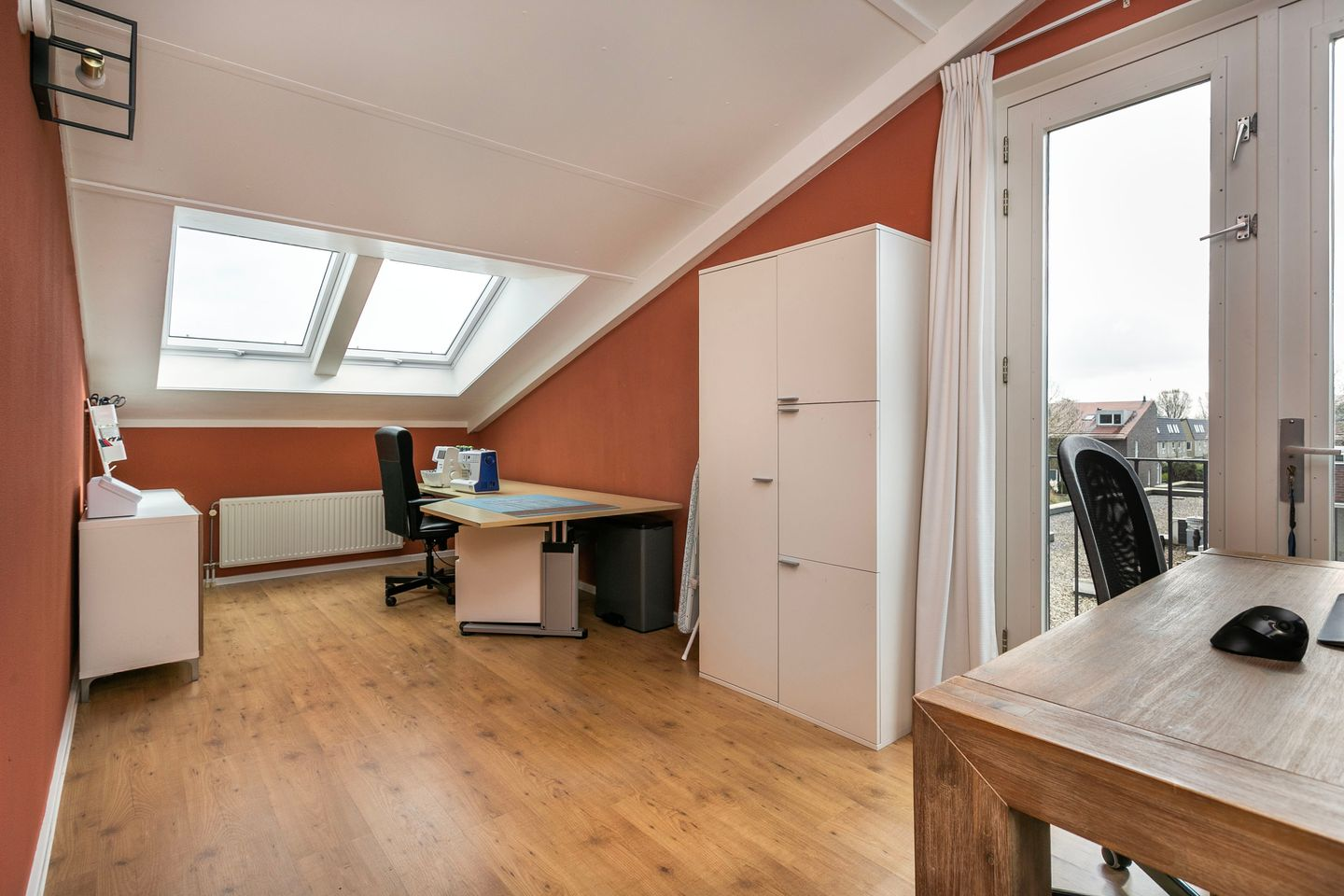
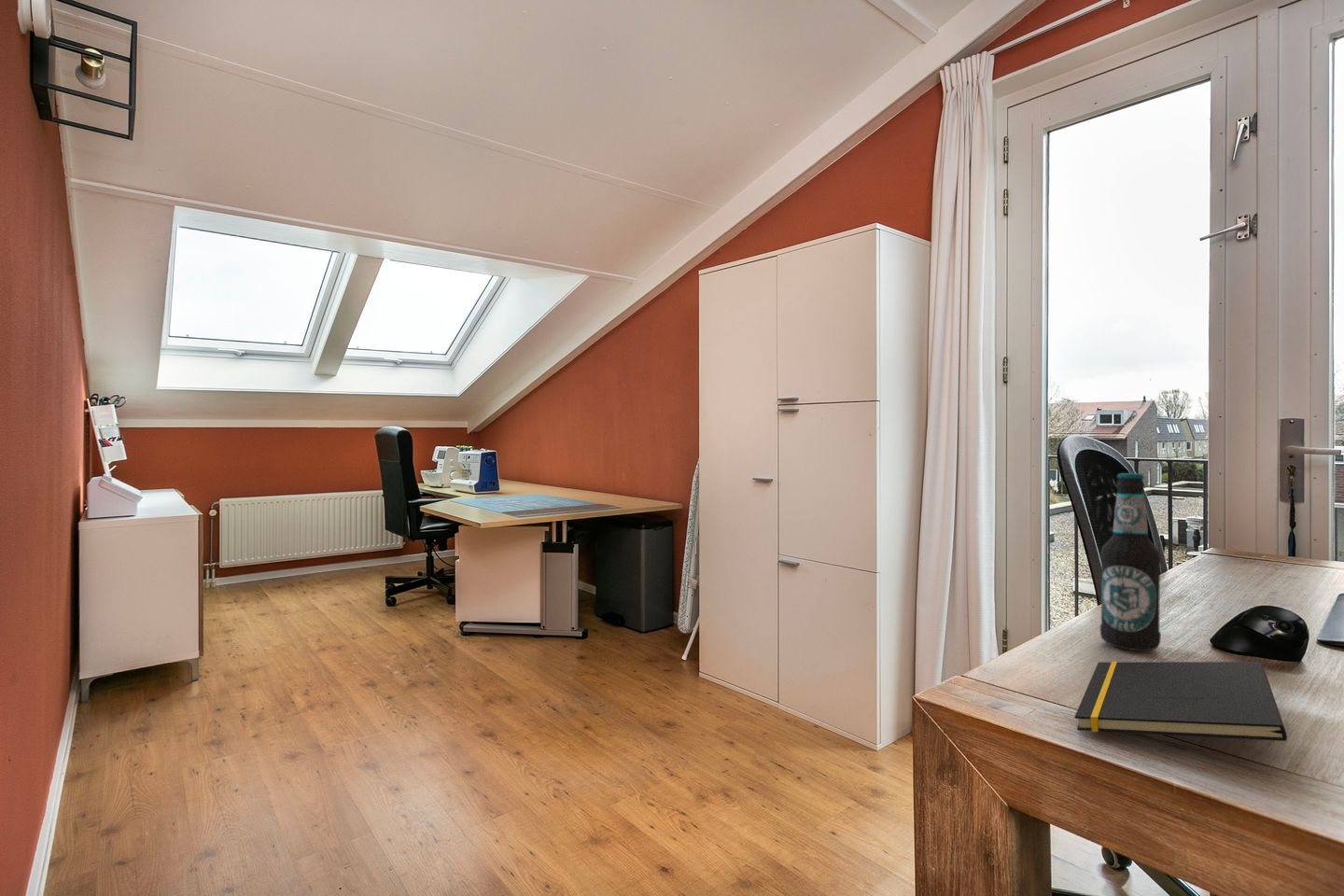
+ notepad [1073,661,1288,742]
+ bottle [1099,472,1162,651]
